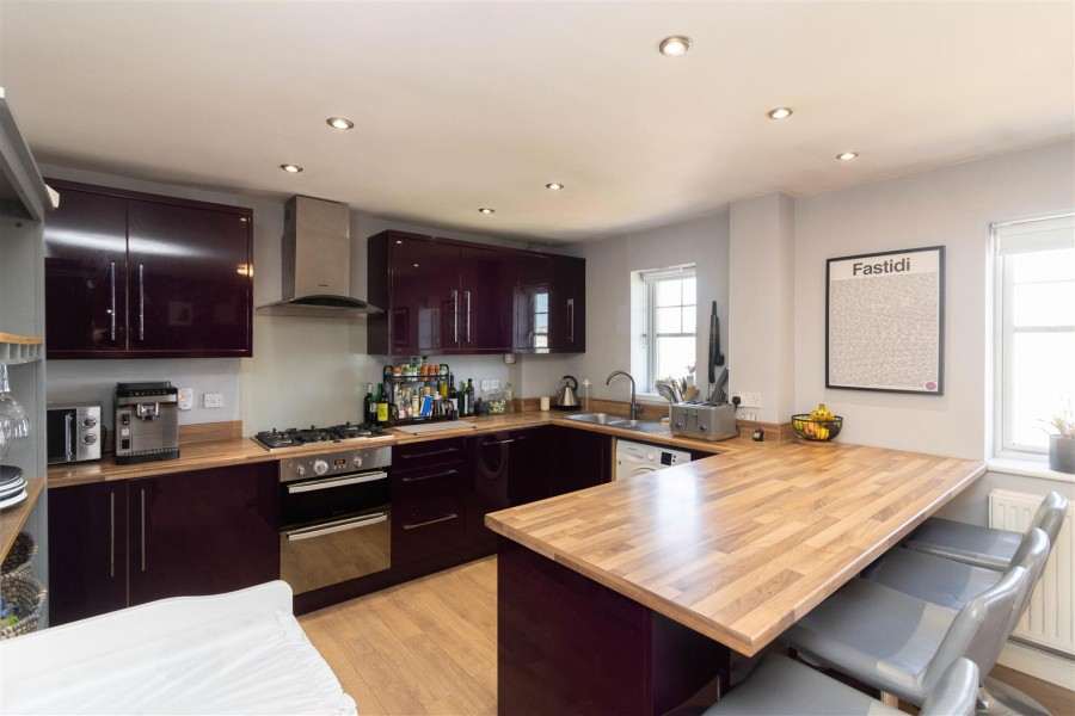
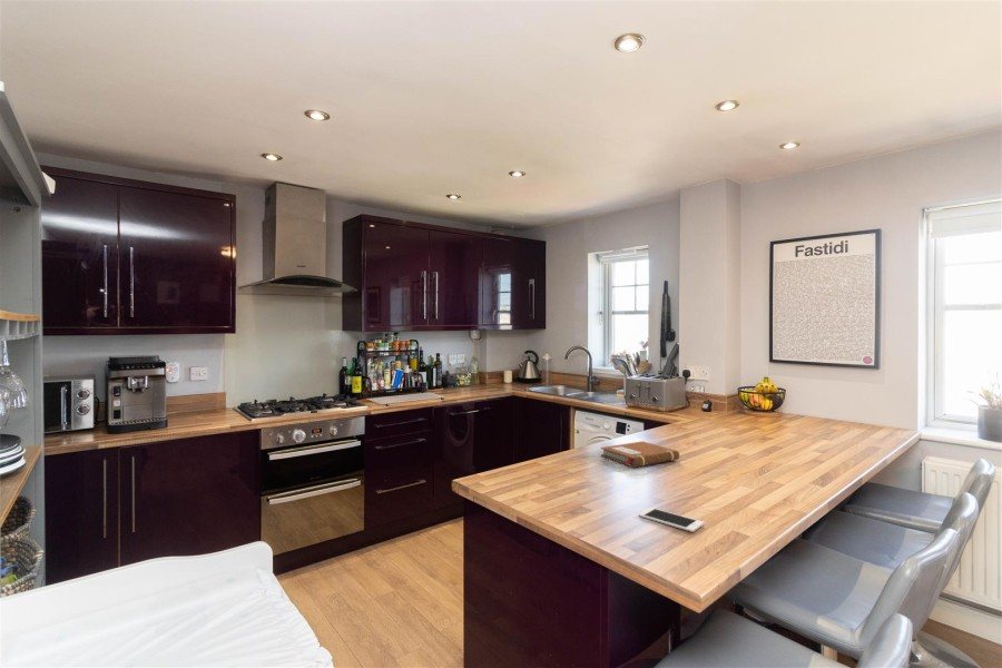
+ notebook [600,440,680,468]
+ cell phone [638,507,705,533]
